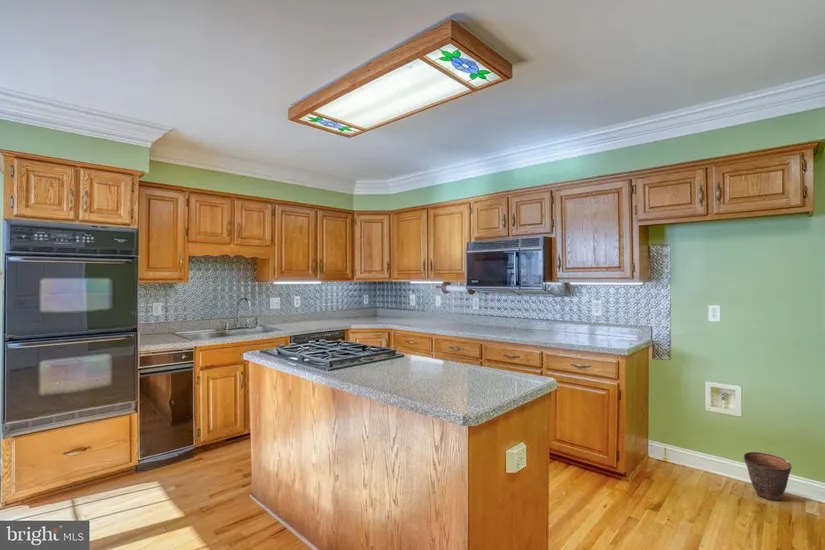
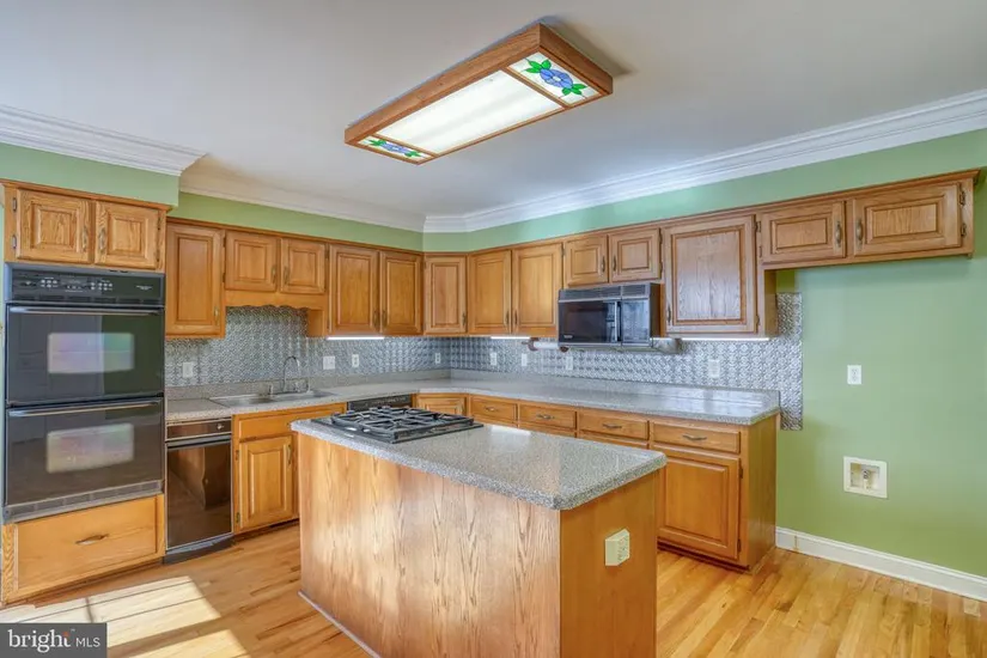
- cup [743,451,793,502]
